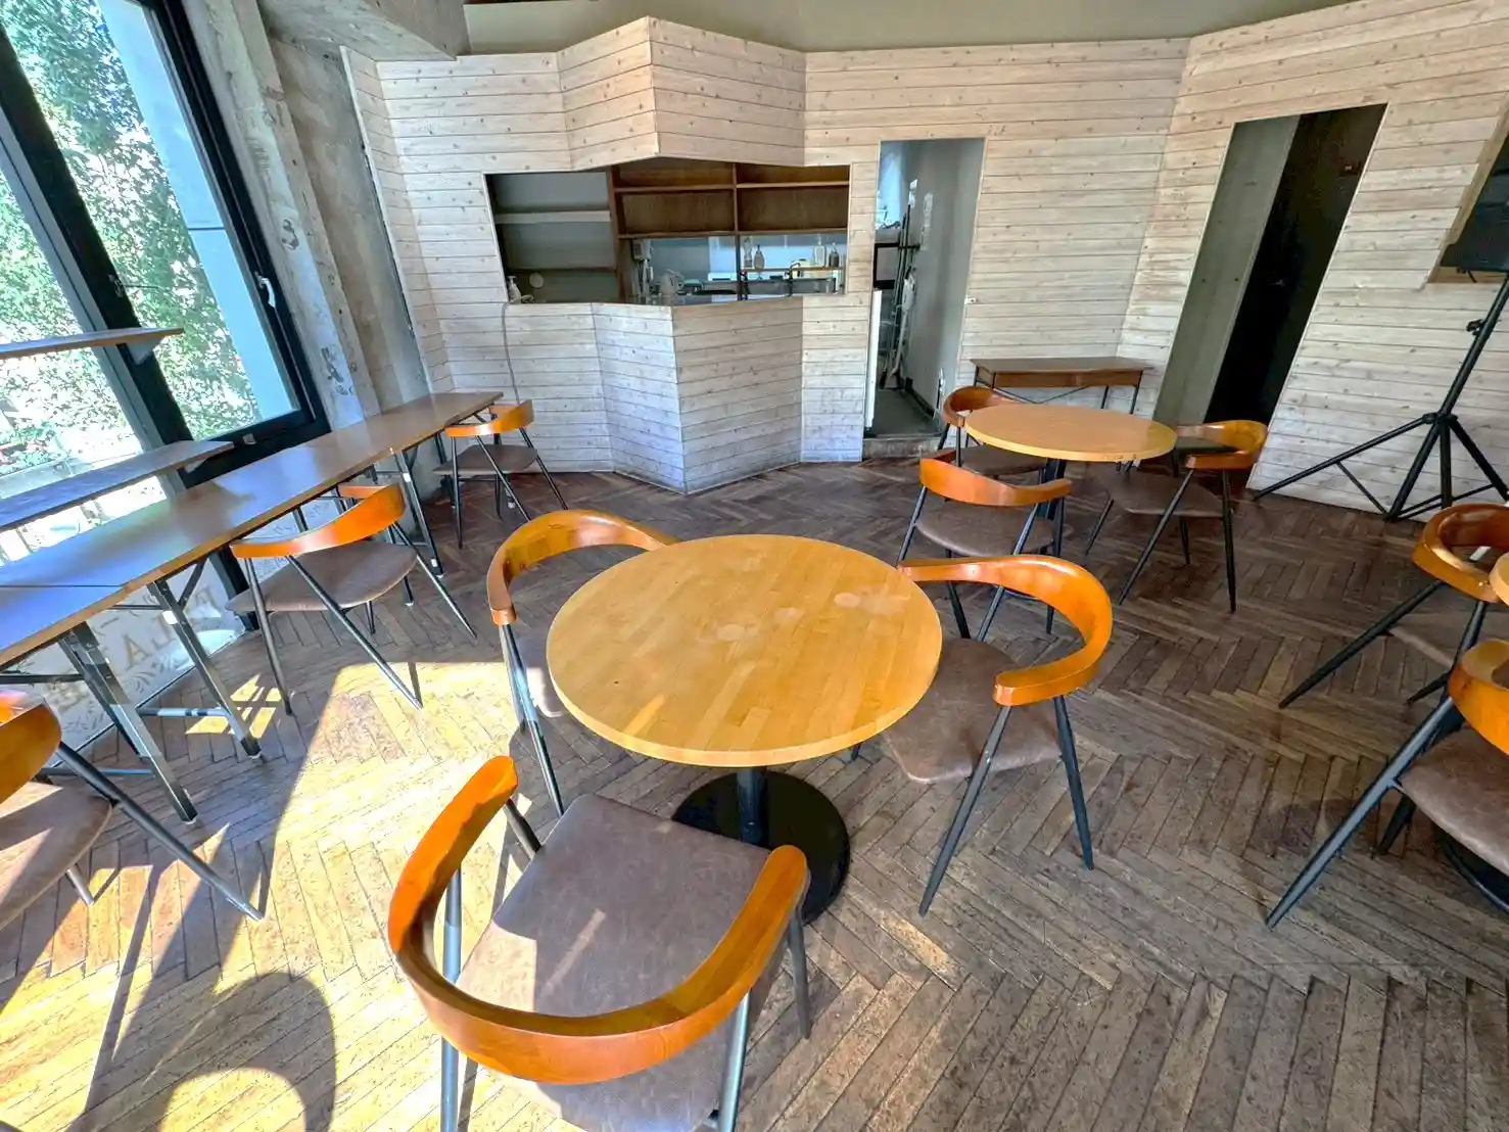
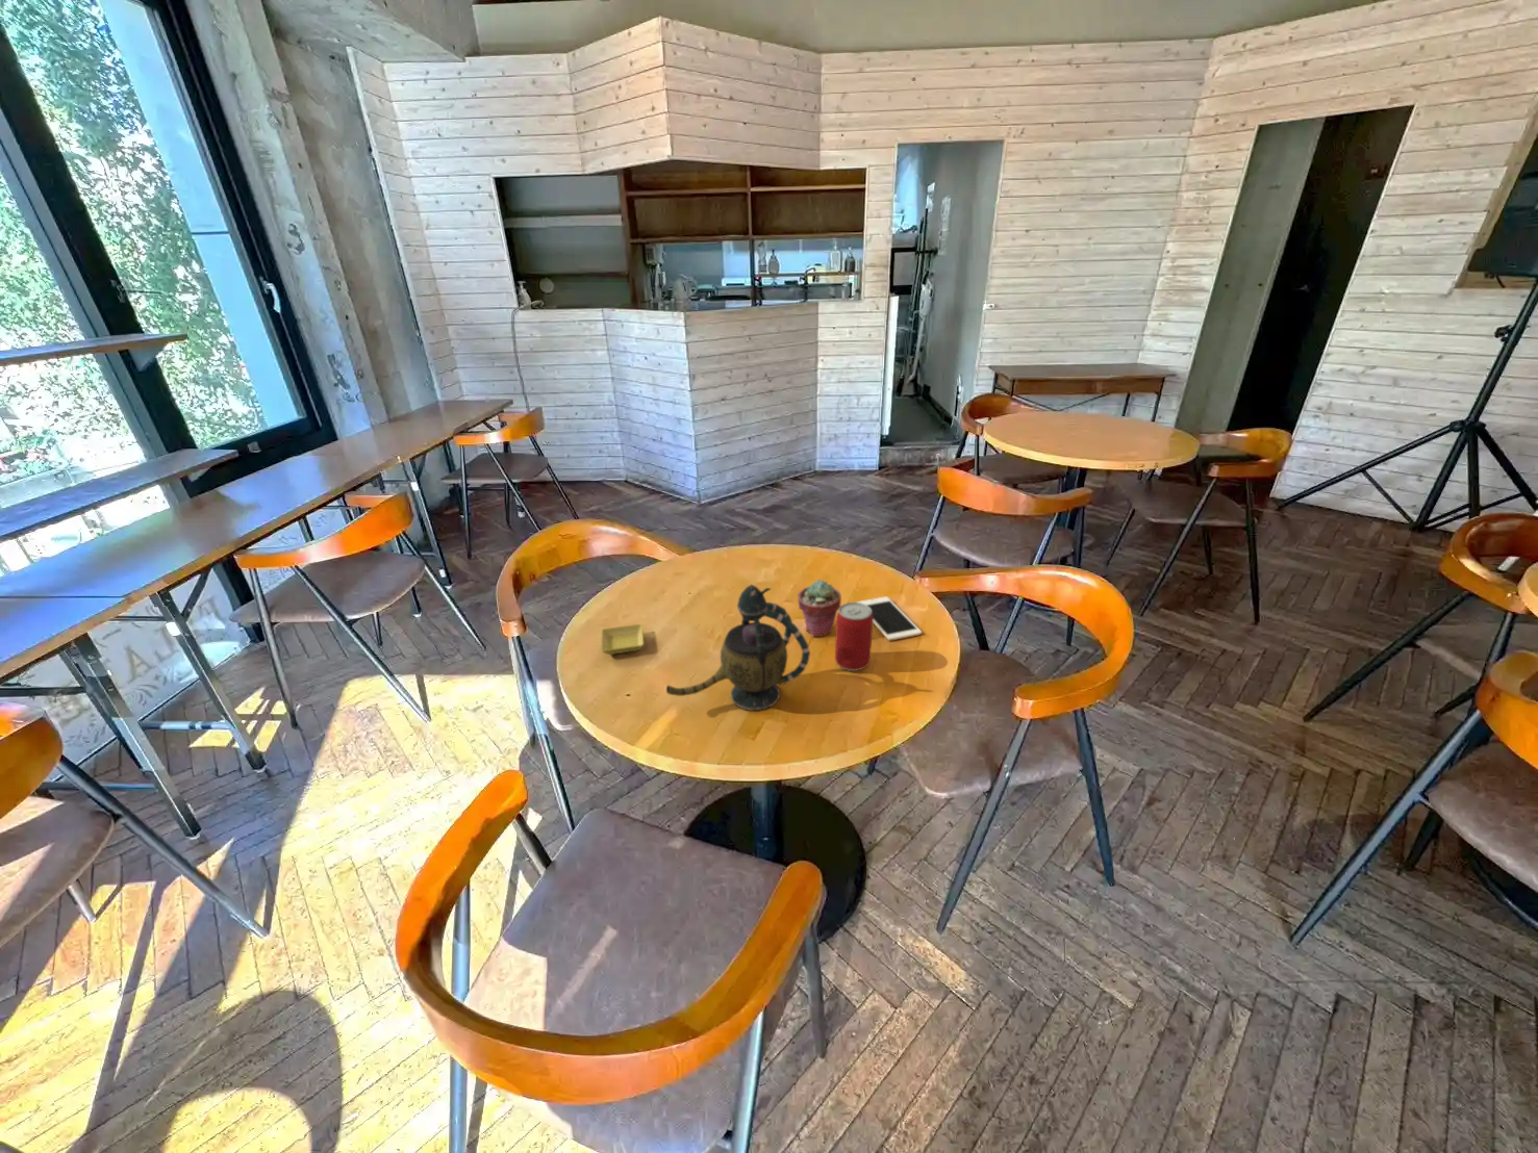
+ potted succulent [796,579,842,638]
+ beer can [834,602,874,672]
+ saucer [600,624,645,655]
+ cell phone [856,596,922,642]
+ teapot [665,584,811,712]
